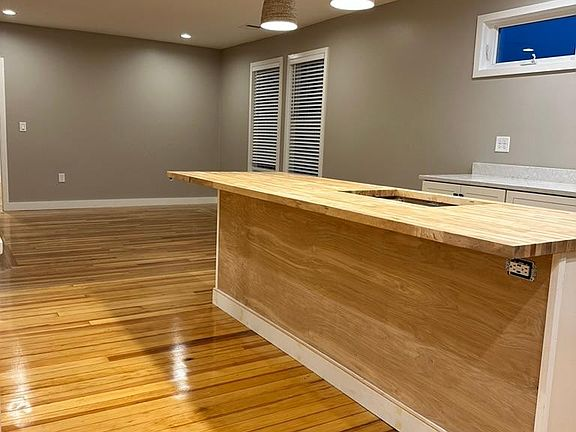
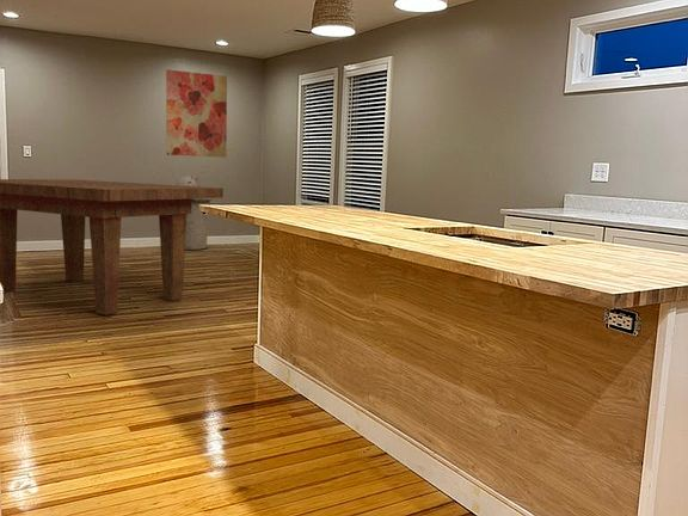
+ dining table [0,178,225,317]
+ wall art [165,68,228,159]
+ trash can [174,174,214,251]
